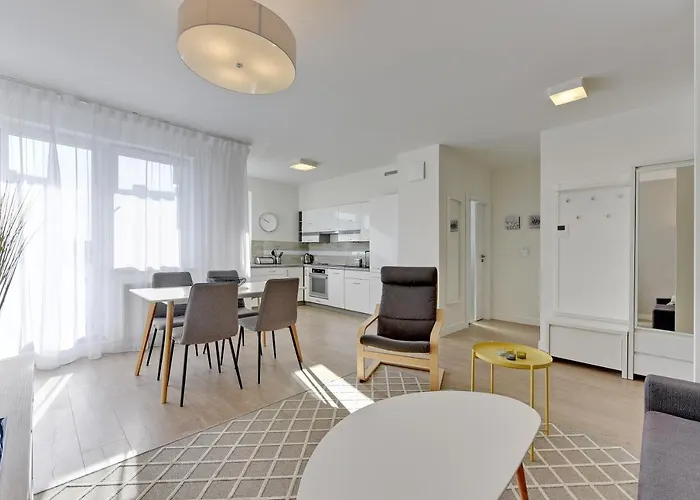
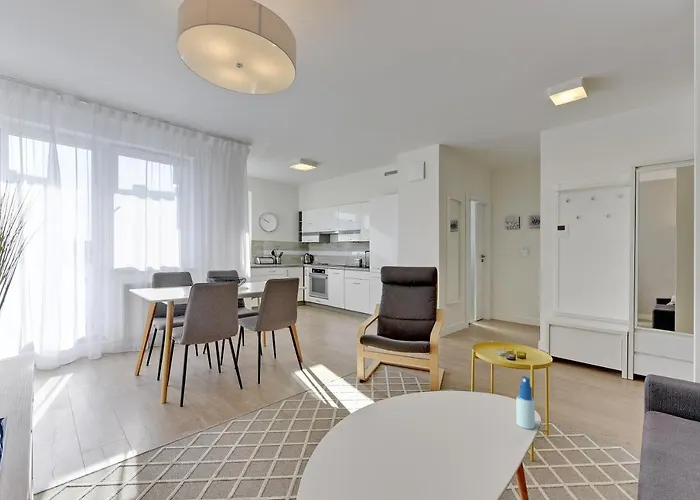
+ spray bottle [515,375,536,430]
